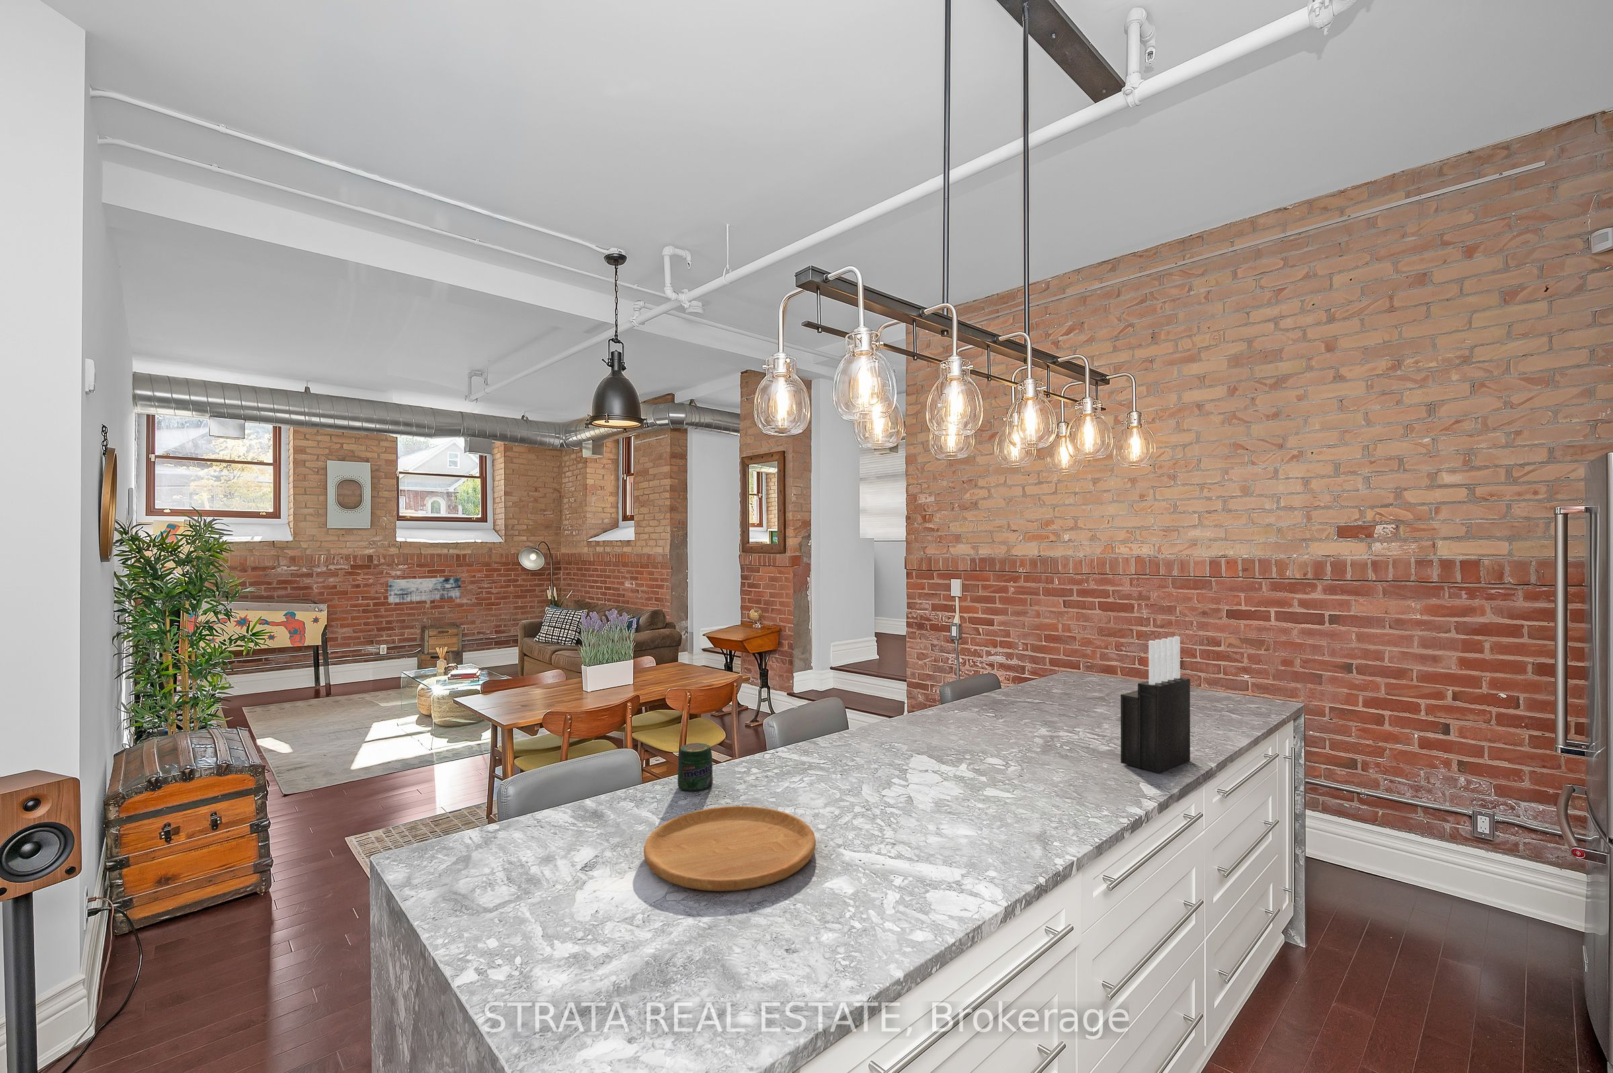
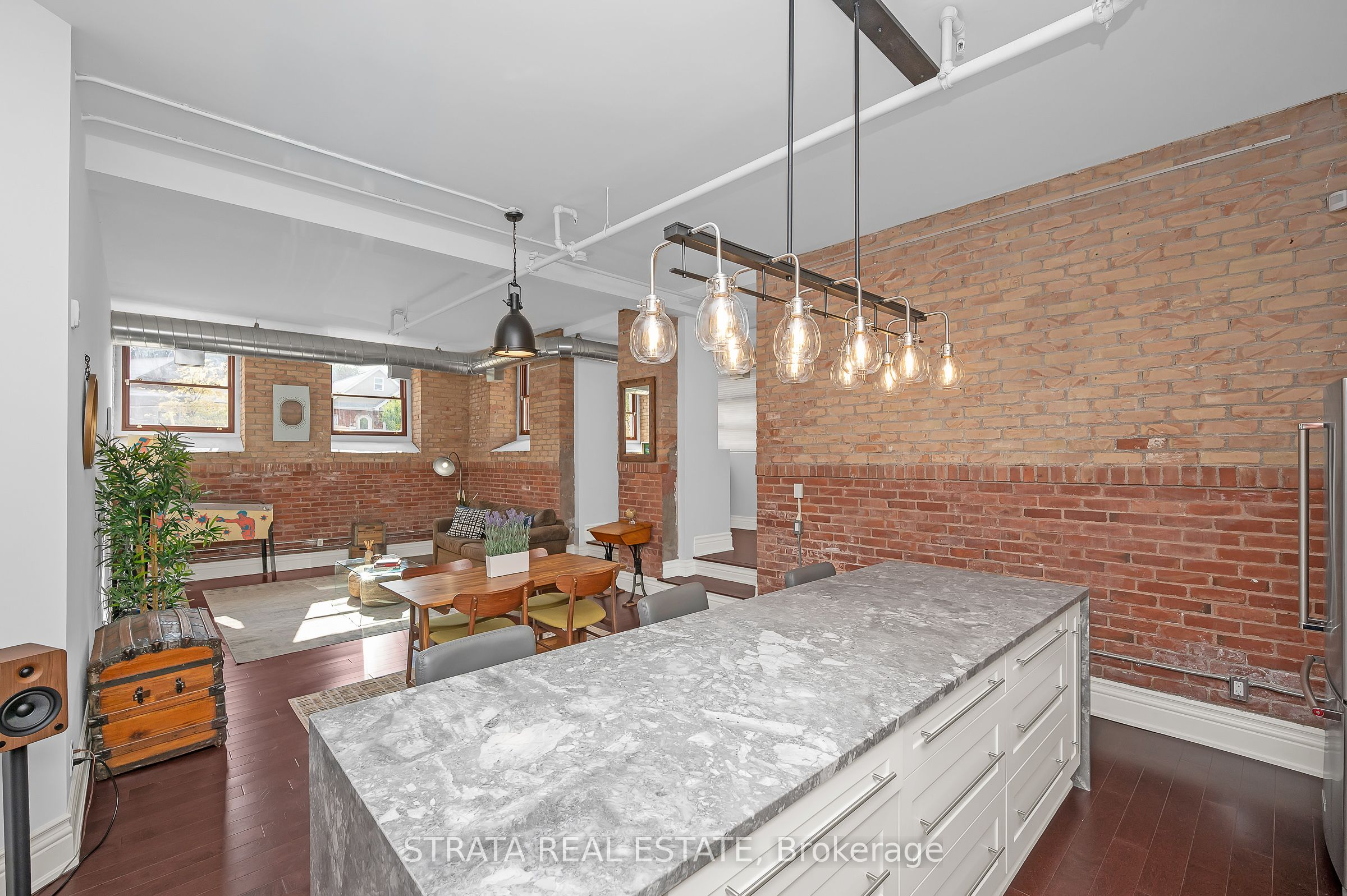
- knife block [1121,636,1191,774]
- cutting board [643,806,817,892]
- jar [677,742,714,792]
- wall art [388,576,462,604]
